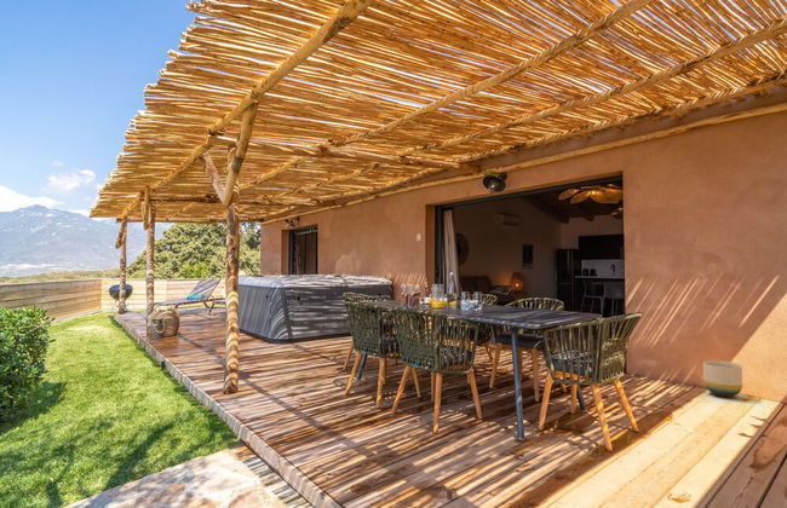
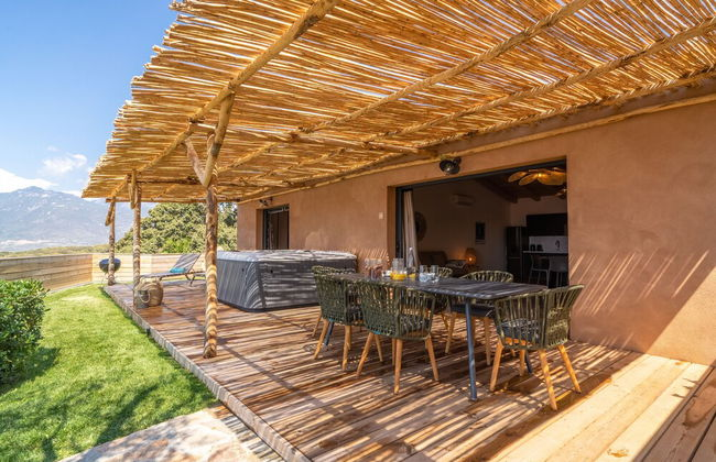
- planter [702,359,743,398]
